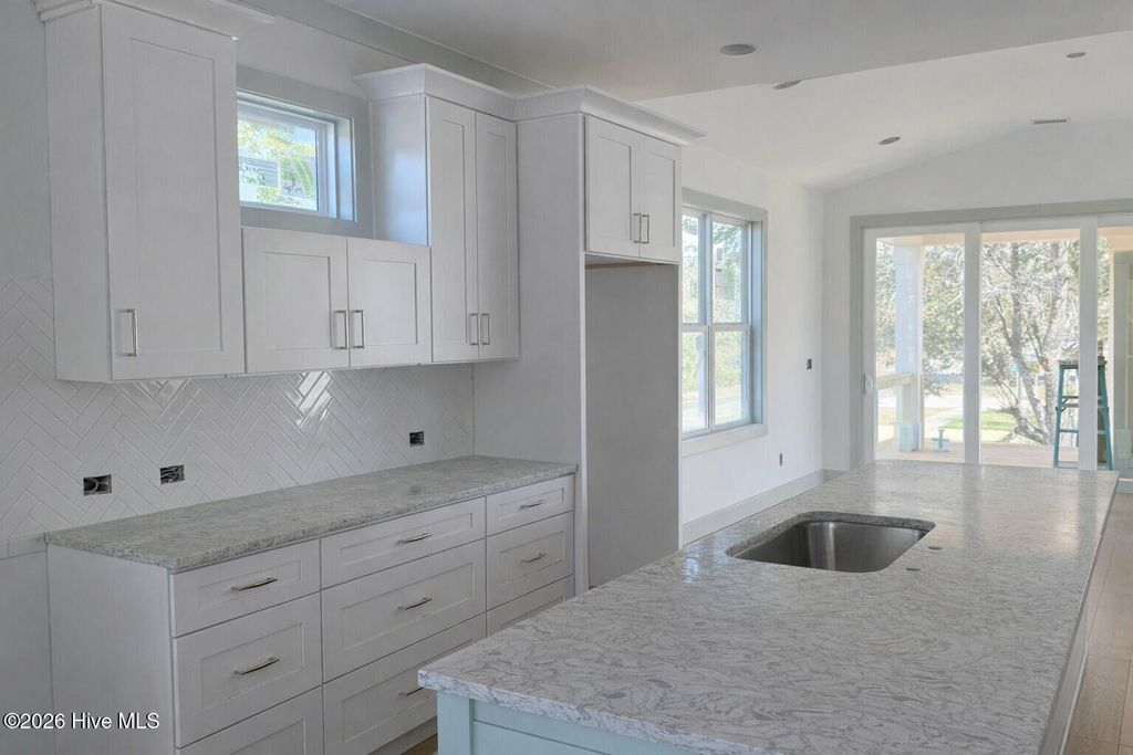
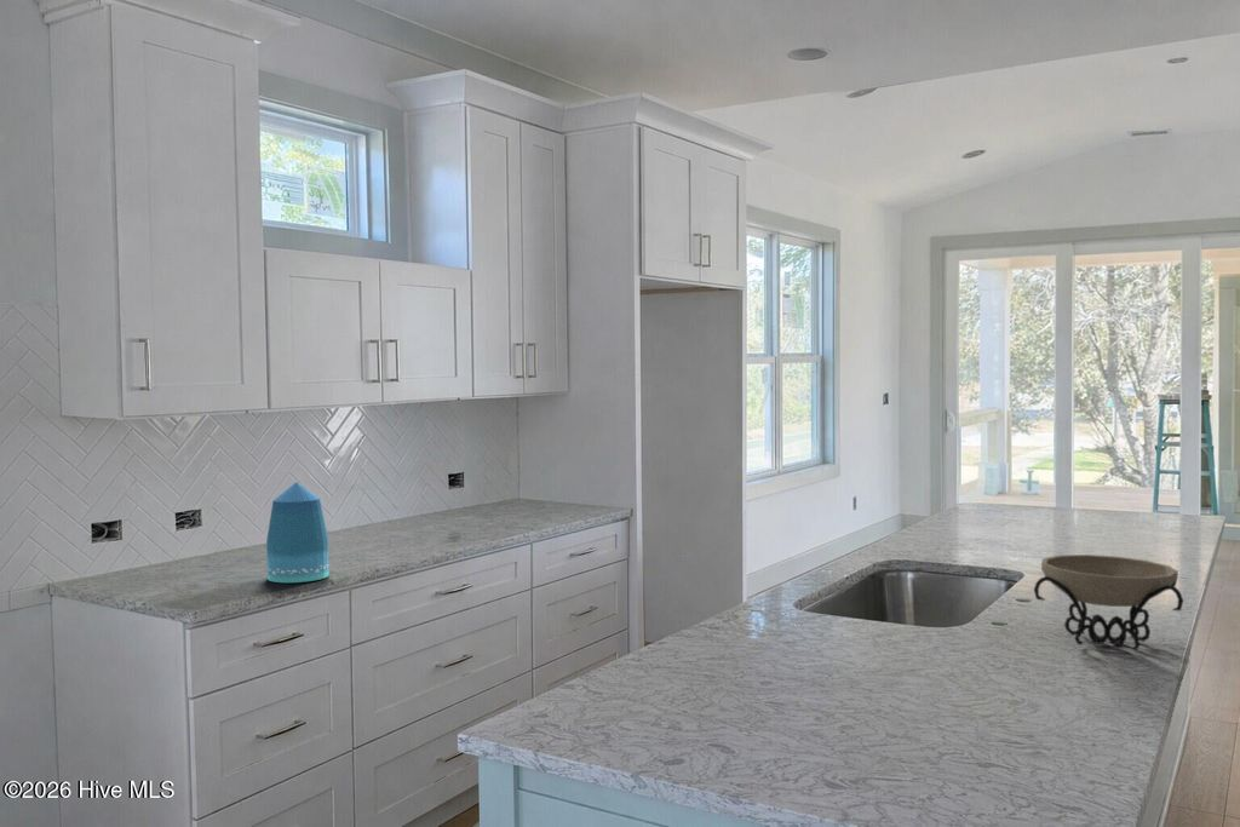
+ vase [265,481,329,584]
+ decorative bowl [1033,553,1184,651]
